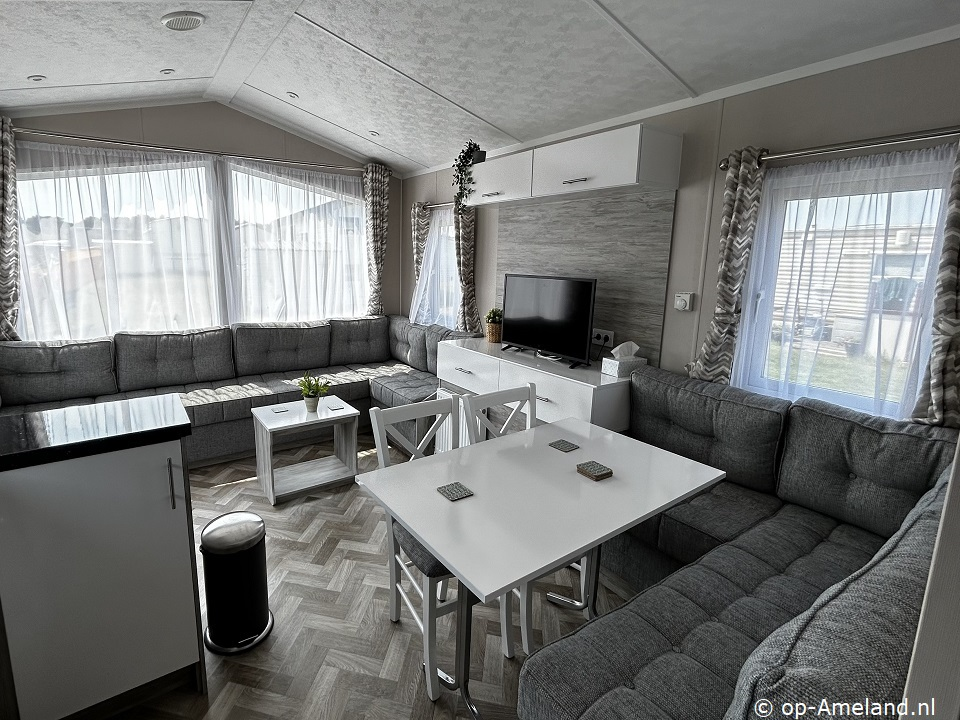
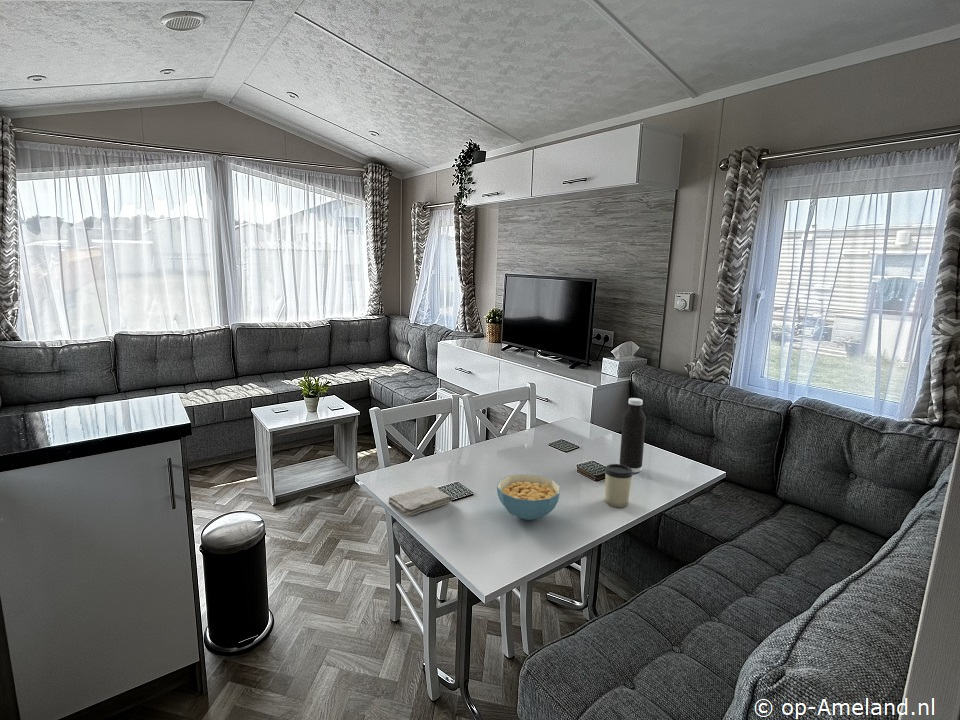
+ cereal bowl [496,473,561,521]
+ cup [604,463,634,508]
+ water bottle [618,397,647,474]
+ washcloth [387,485,453,517]
